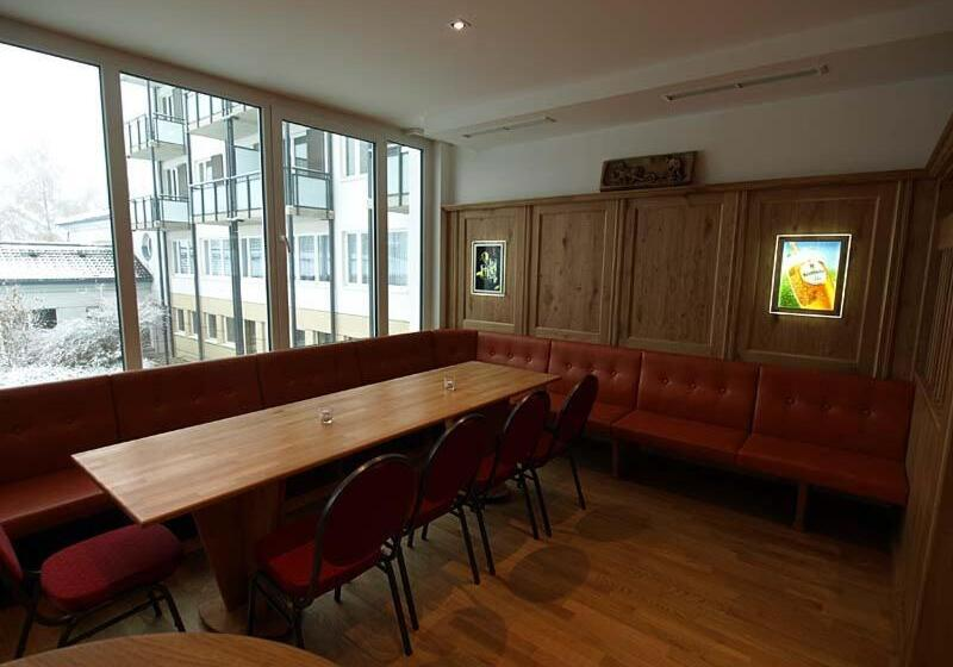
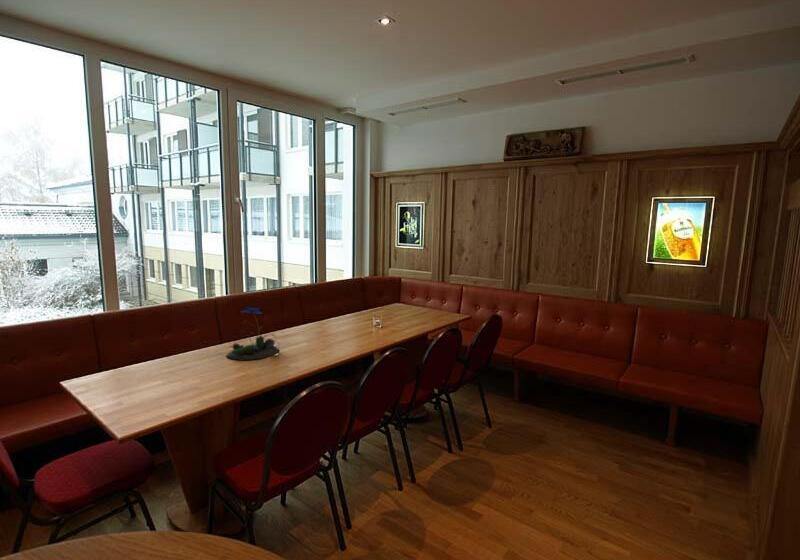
+ flower [225,306,281,361]
